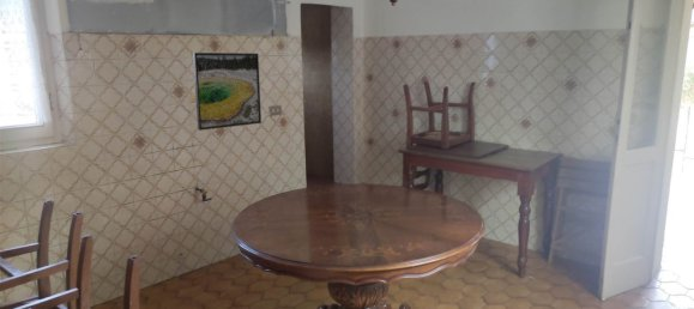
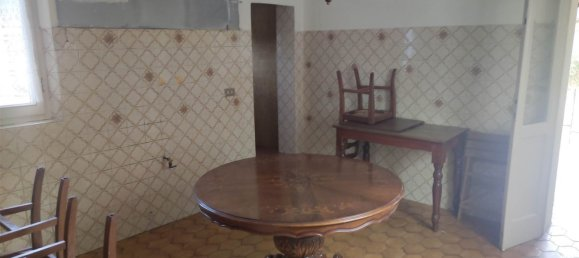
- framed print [192,51,262,132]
